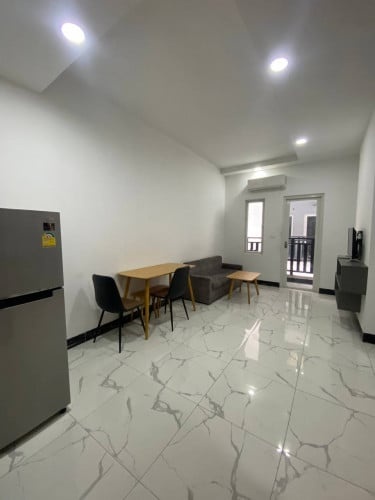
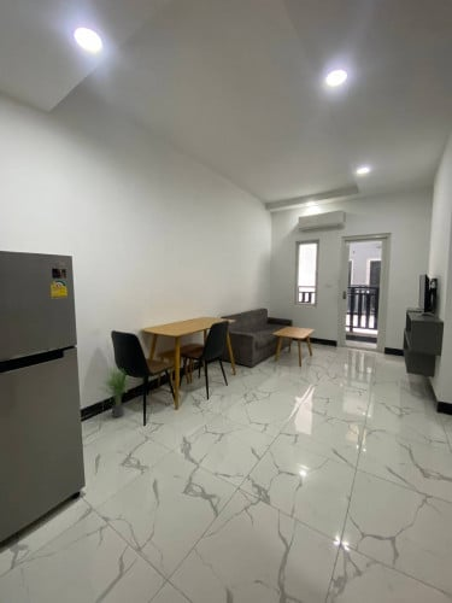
+ potted plant [98,367,133,418]
